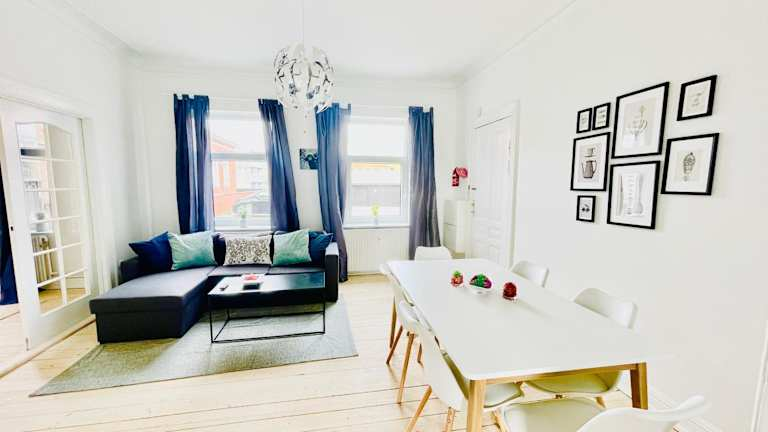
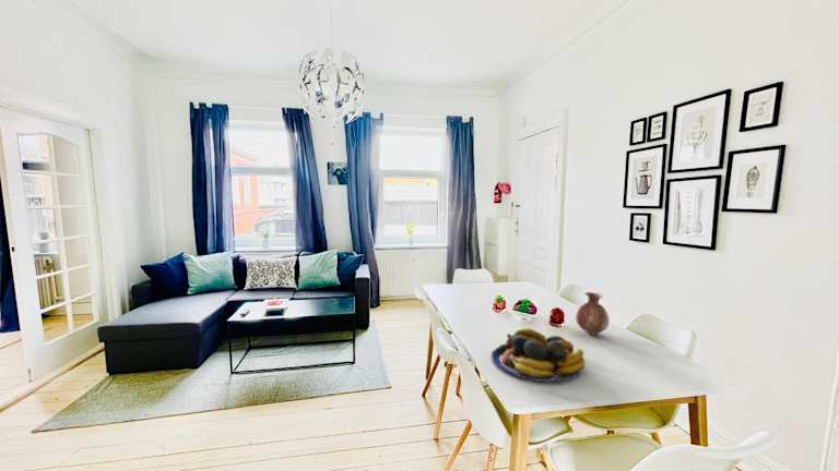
+ fruit bowl [491,327,586,383]
+ vase [575,291,611,336]
